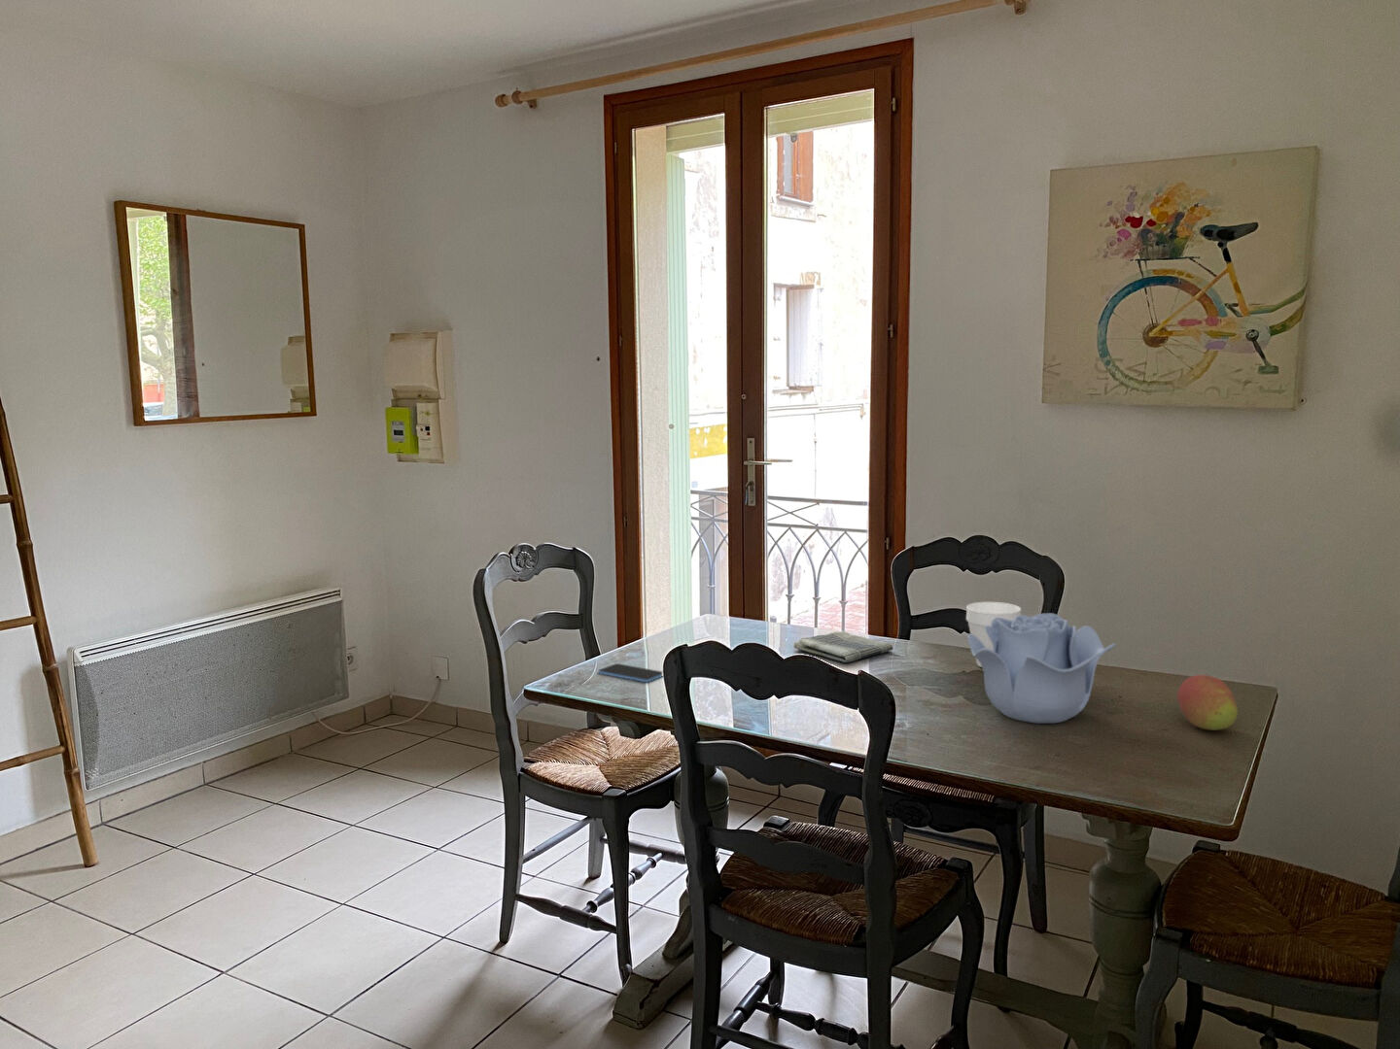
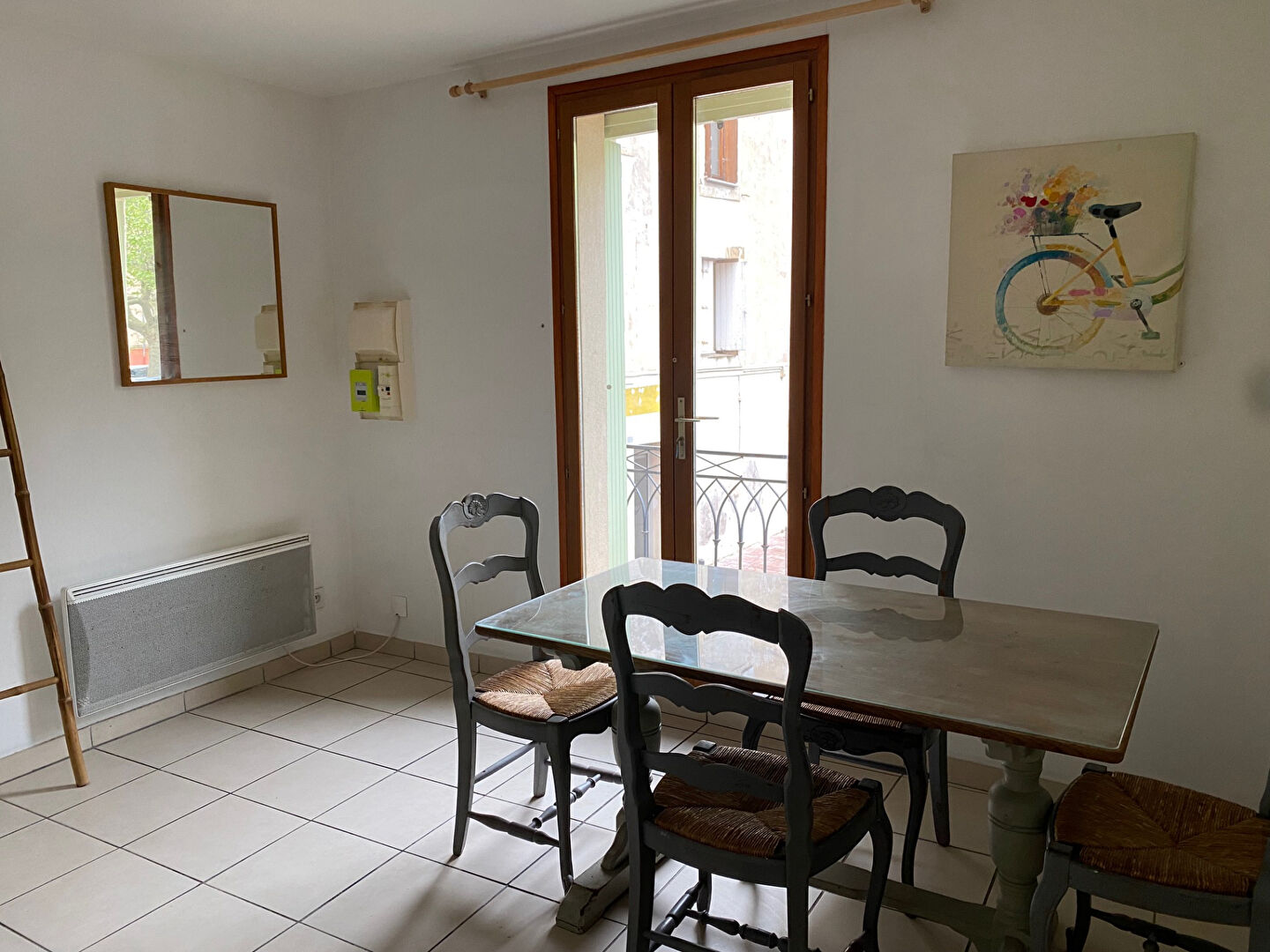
- dish towel [794,630,894,663]
- cup [966,602,1022,668]
- smartphone [597,662,664,683]
- decorative bowl [967,612,1116,725]
- fruit [1176,674,1239,732]
